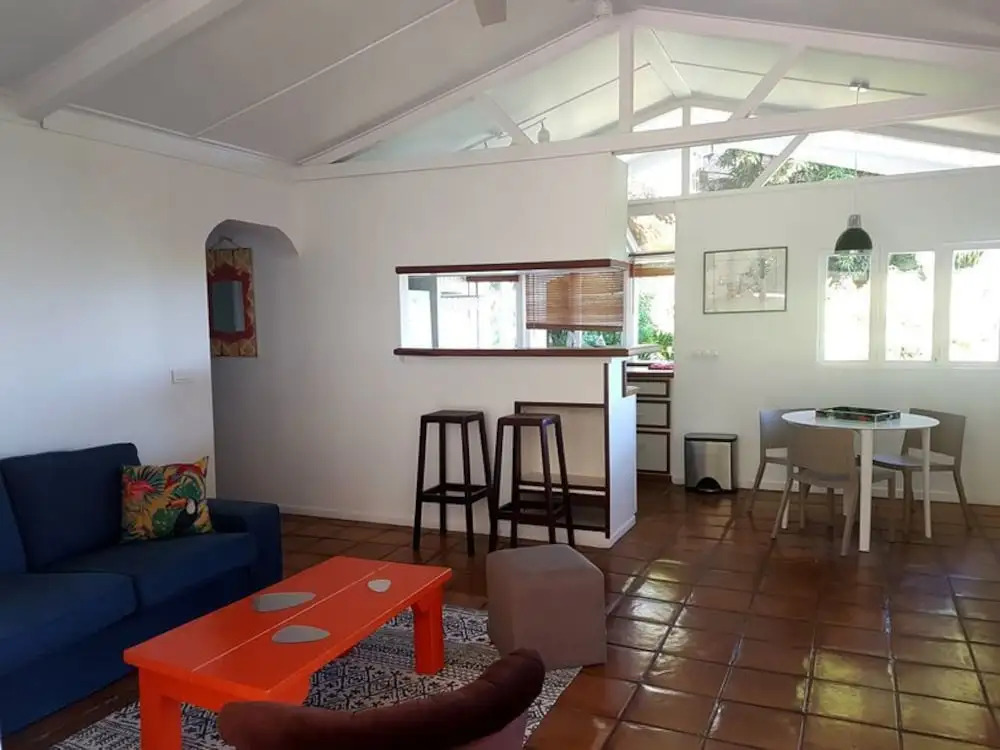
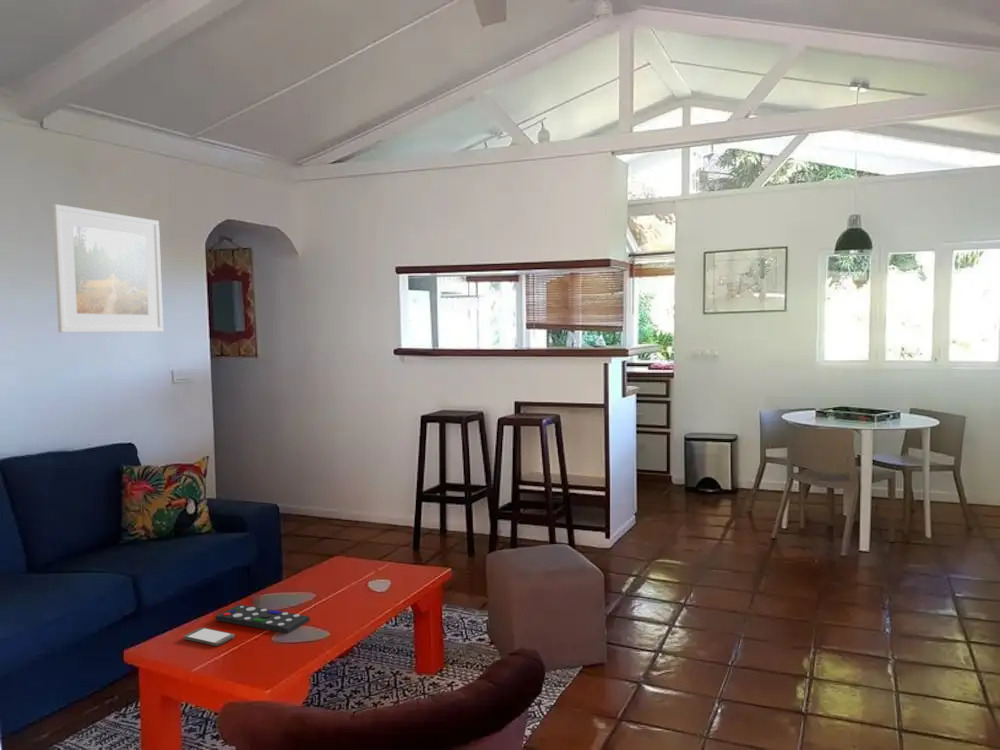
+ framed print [51,203,164,333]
+ remote control [215,604,311,634]
+ smartphone [183,627,236,647]
